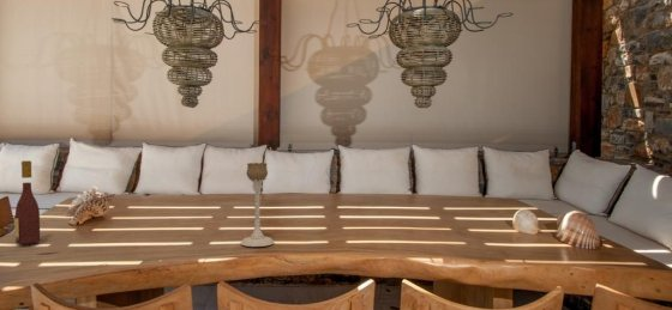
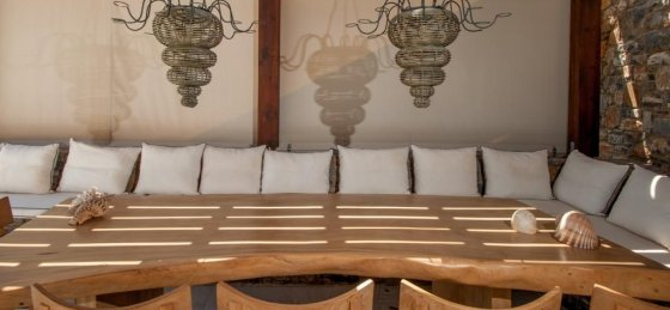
- candle holder [239,162,275,248]
- wine bottle [13,159,41,245]
